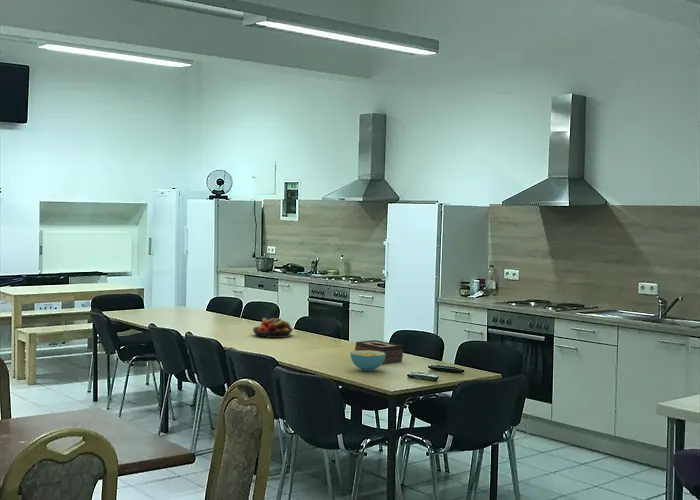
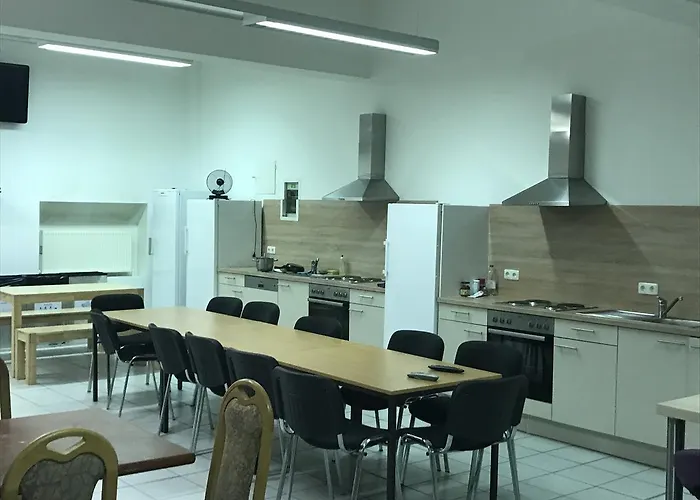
- cereal bowl [349,350,386,372]
- tissue box [354,339,404,365]
- fruit bowl [252,317,294,339]
